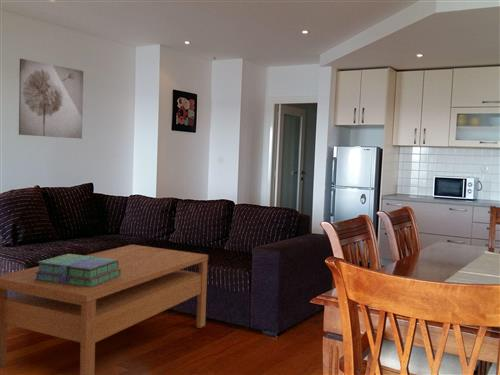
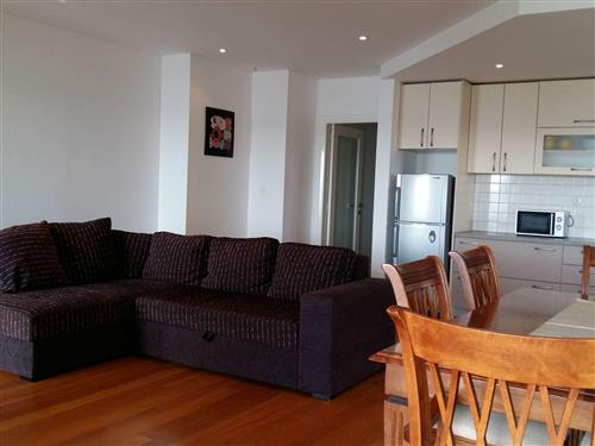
- wall art [18,58,84,140]
- coffee table [0,244,209,375]
- stack of books [35,253,121,287]
